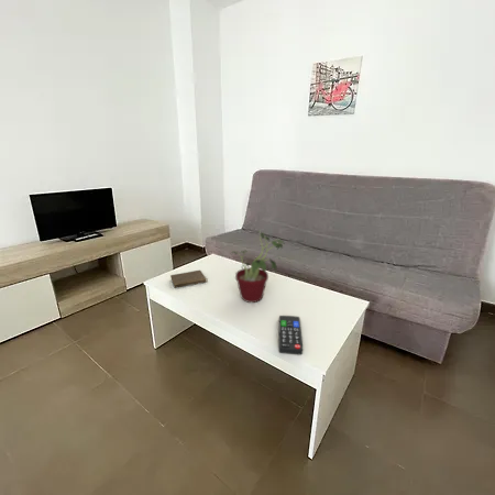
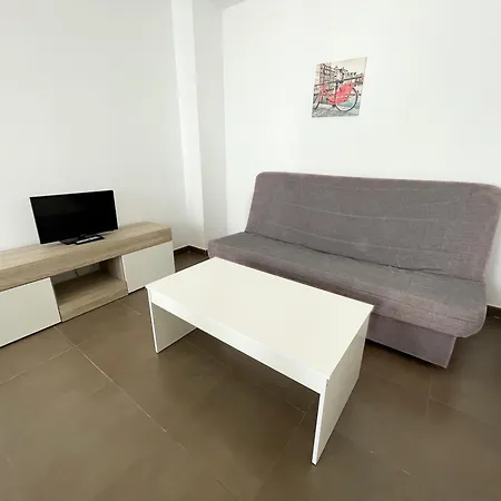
- potted plant [230,229,285,304]
- remote control [277,315,304,355]
- book [169,270,209,289]
